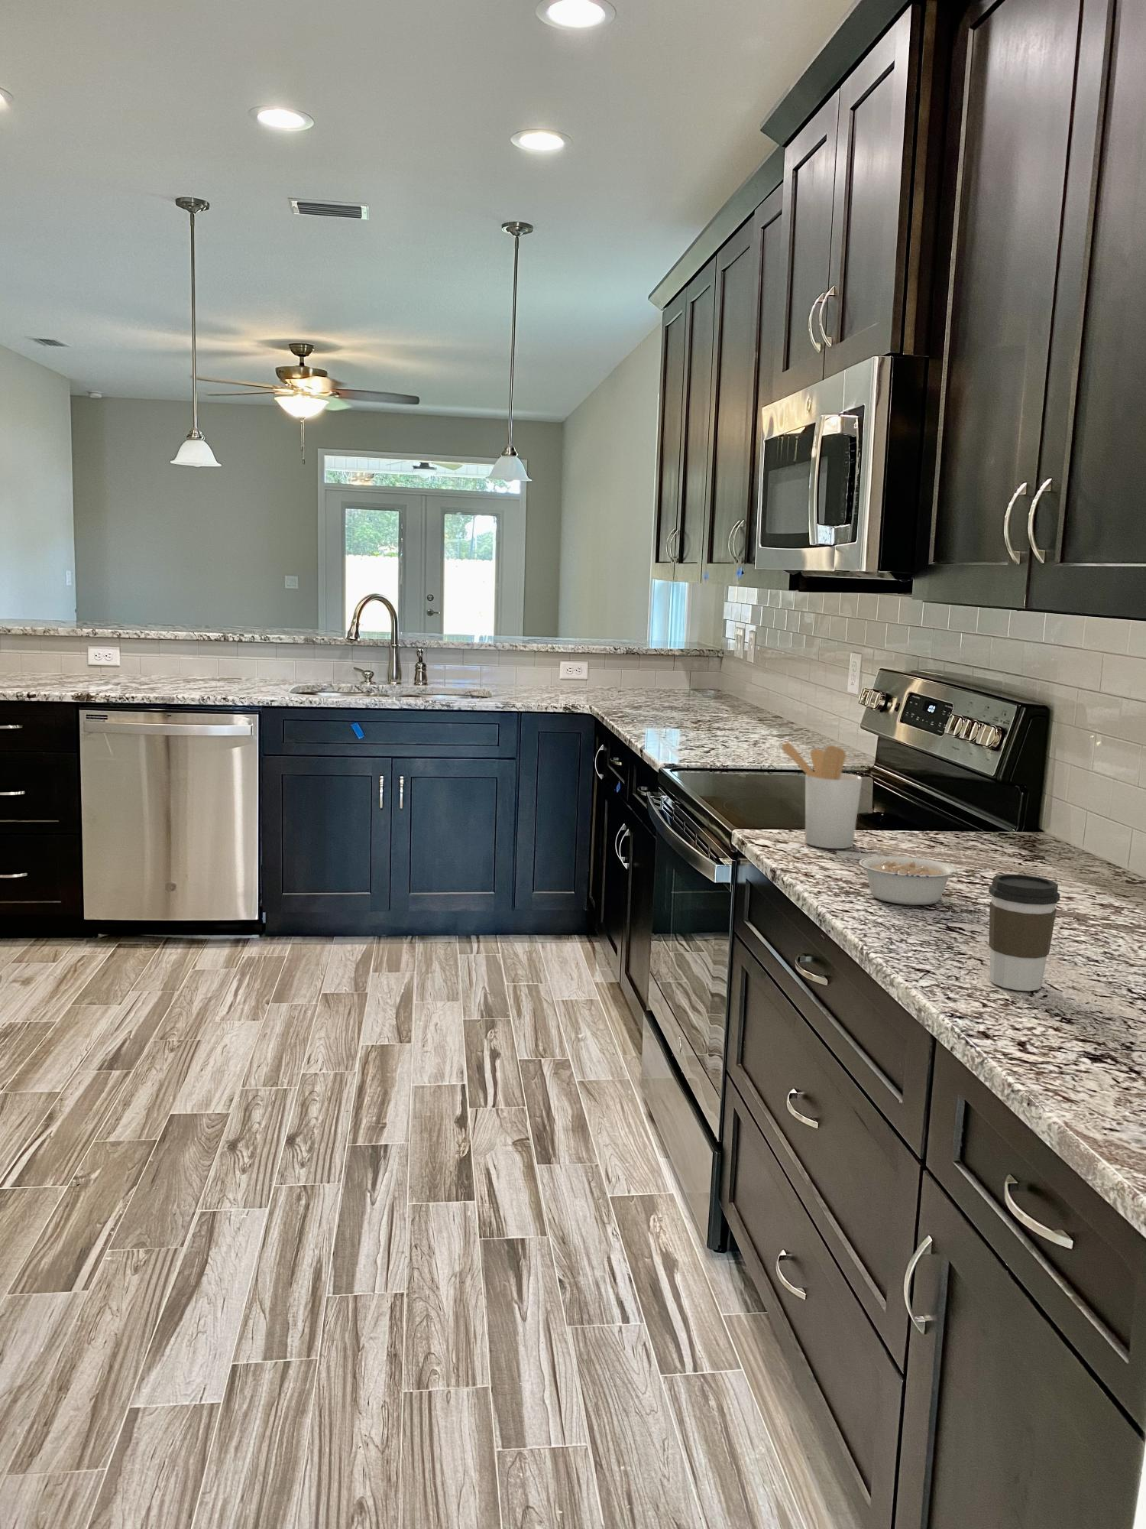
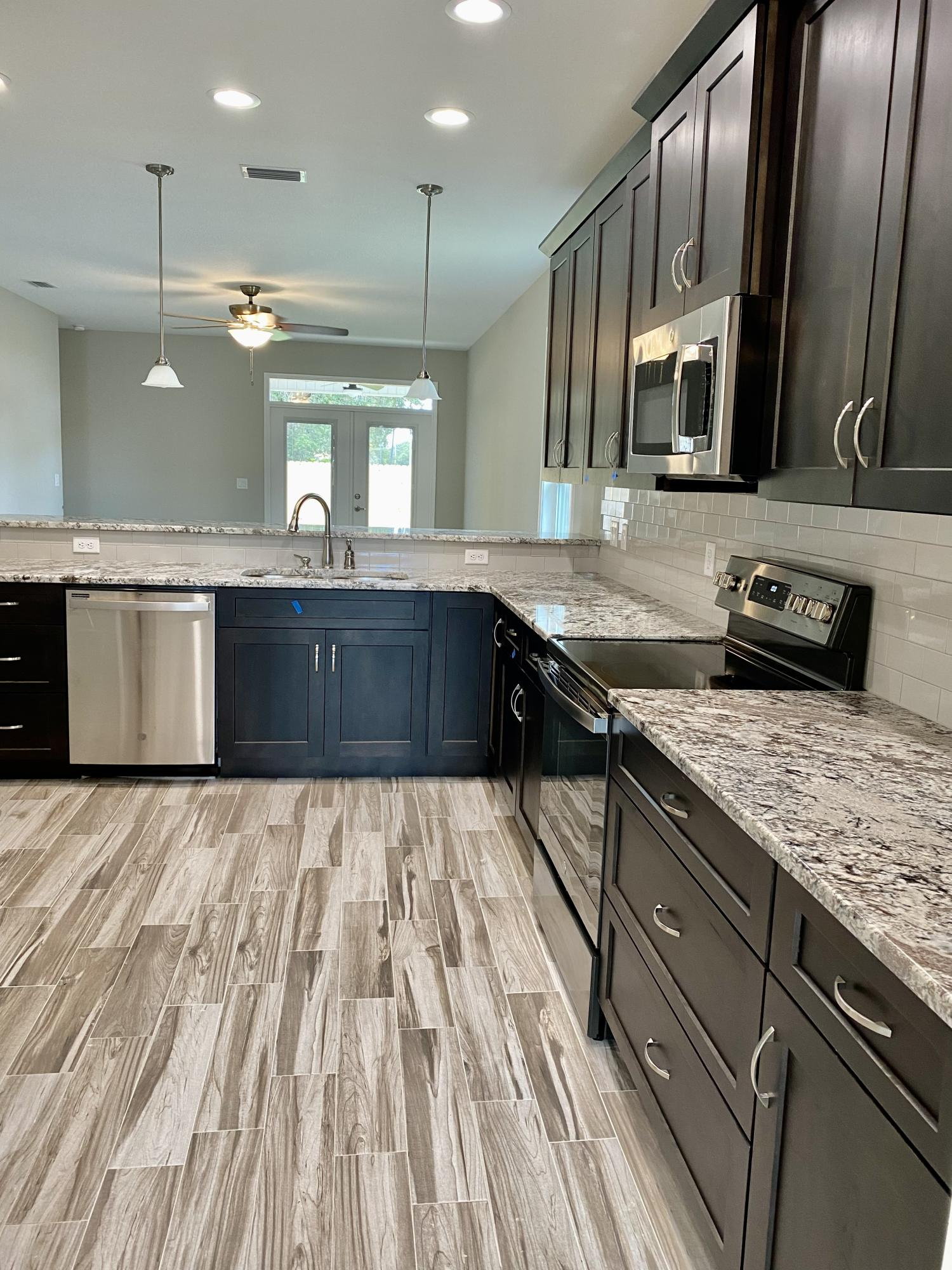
- utensil holder [779,742,863,849]
- coffee cup [988,873,1061,992]
- legume [858,856,975,905]
